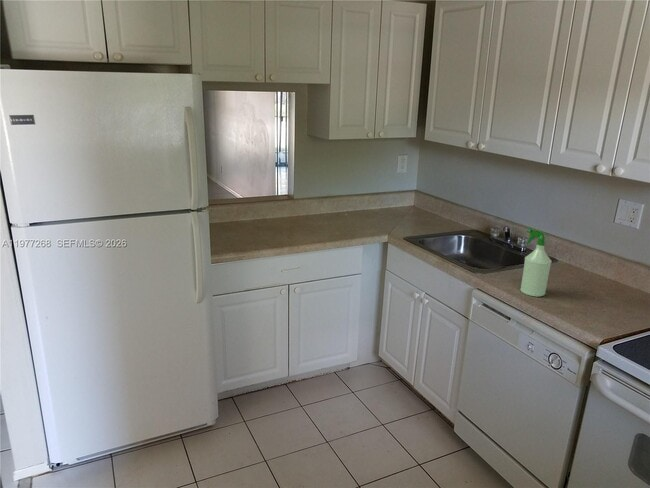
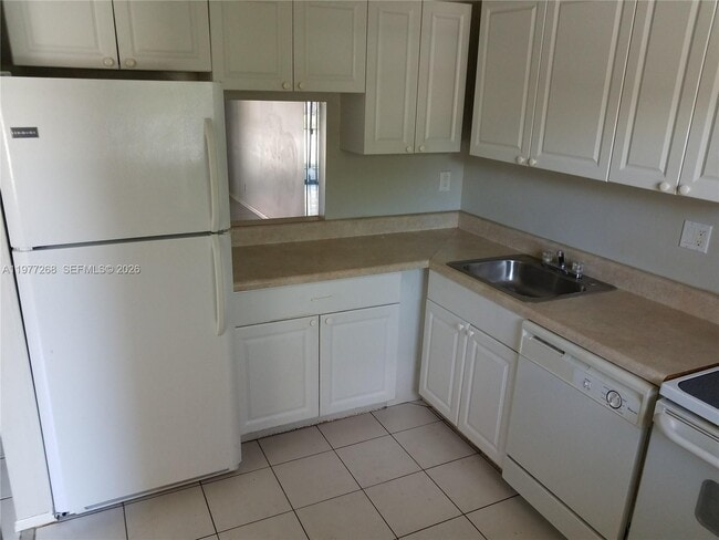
- spray bottle [519,228,553,298]
